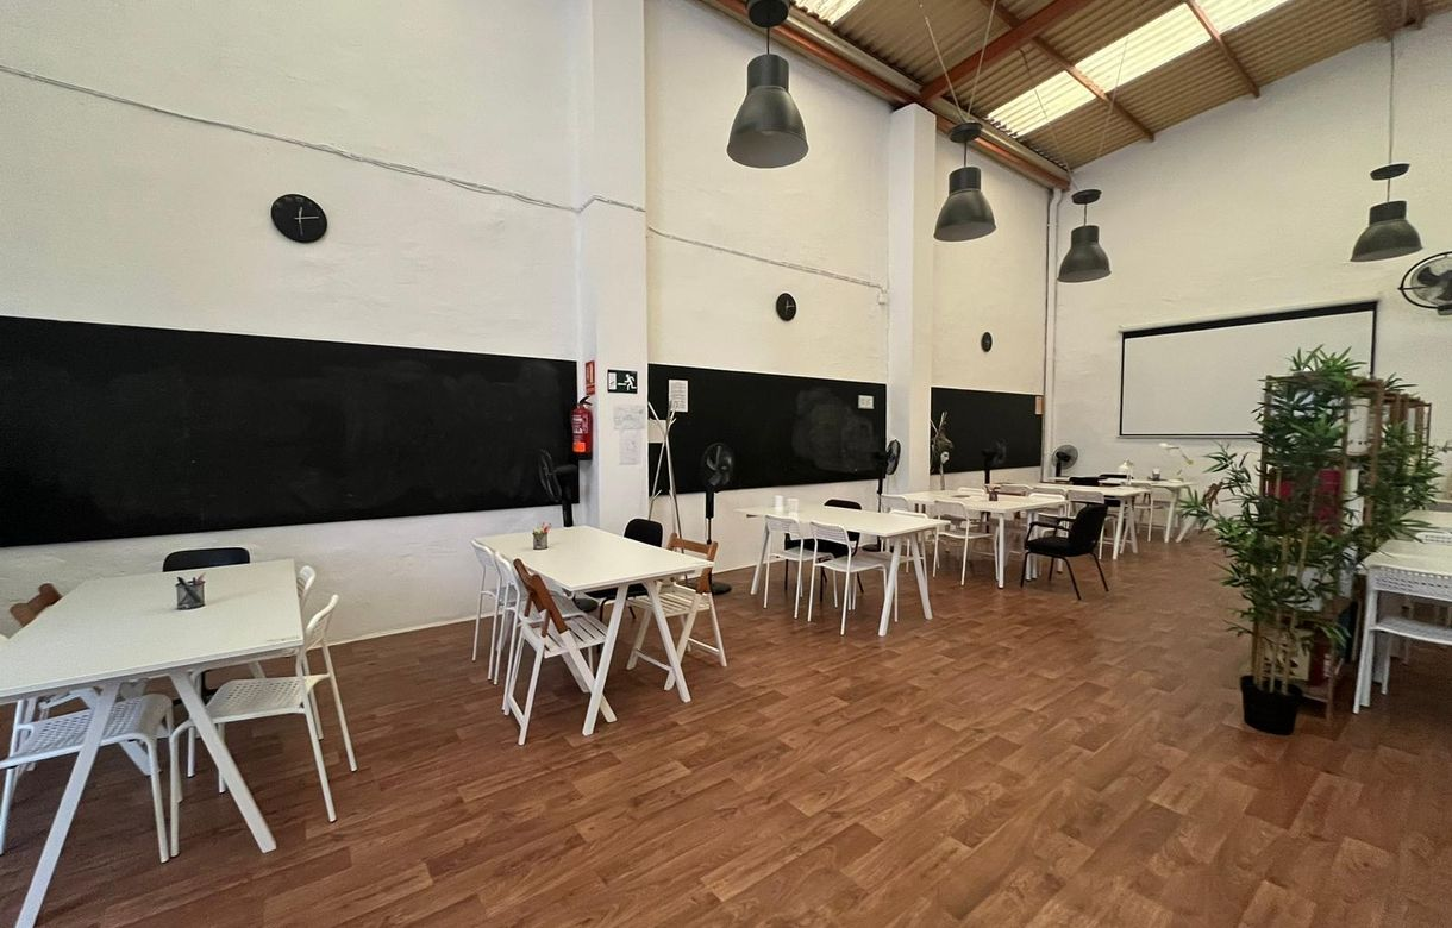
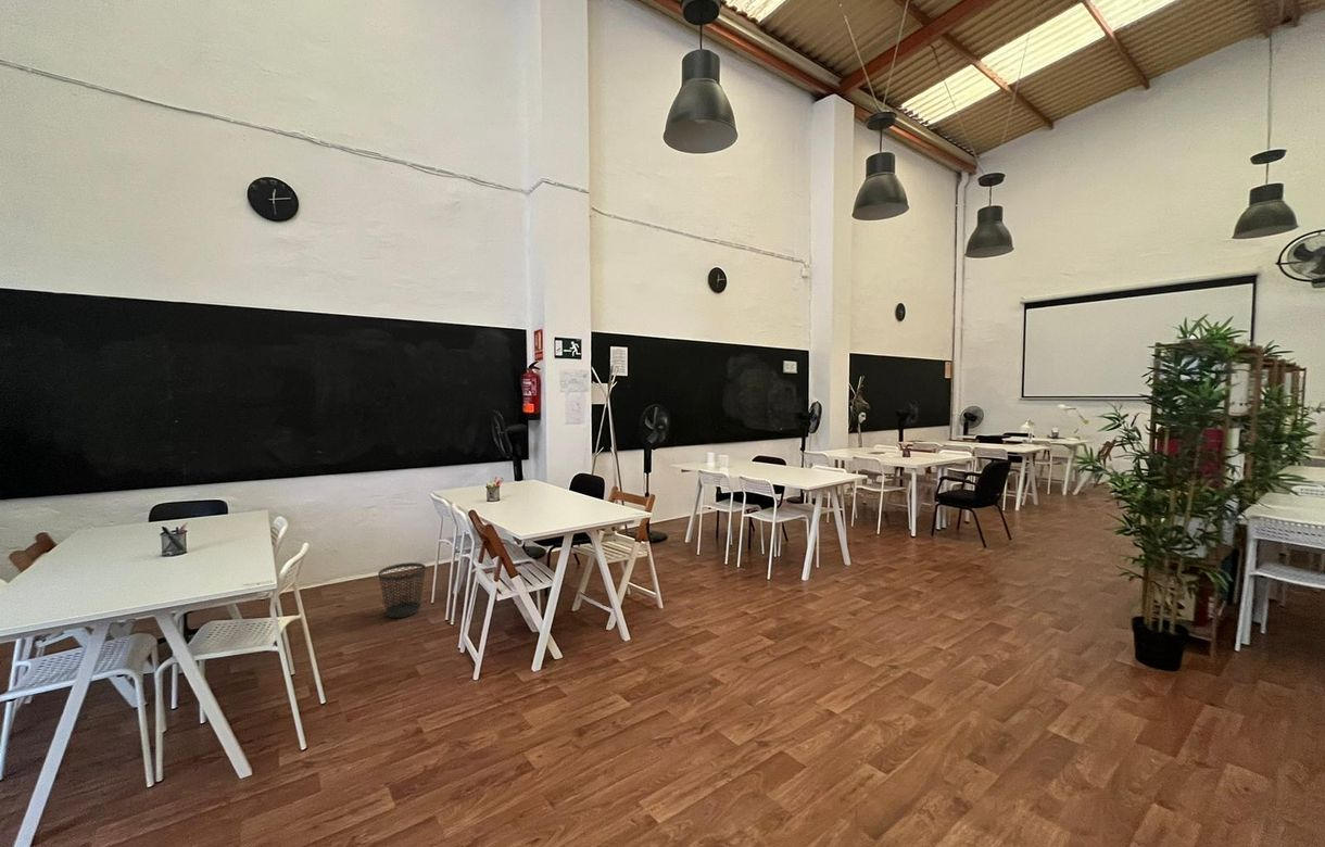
+ wastebasket [377,561,427,619]
